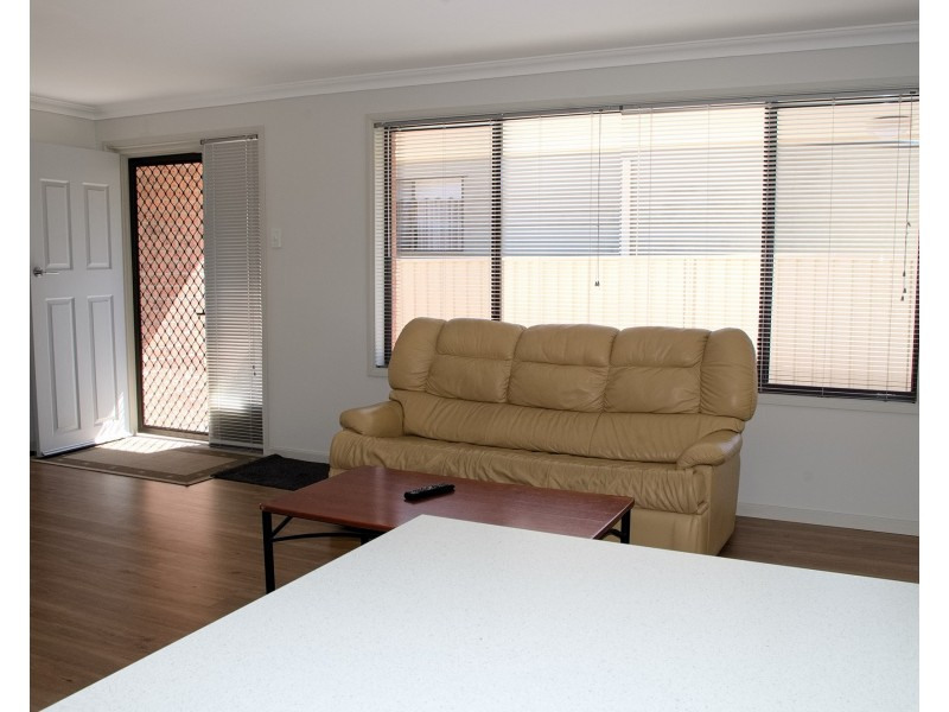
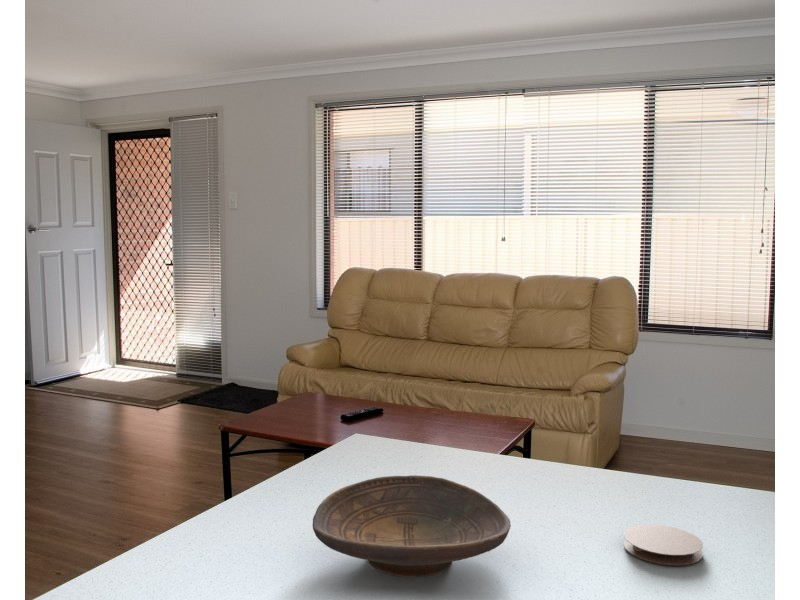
+ coaster [623,524,704,566]
+ decorative bowl [311,474,512,578]
